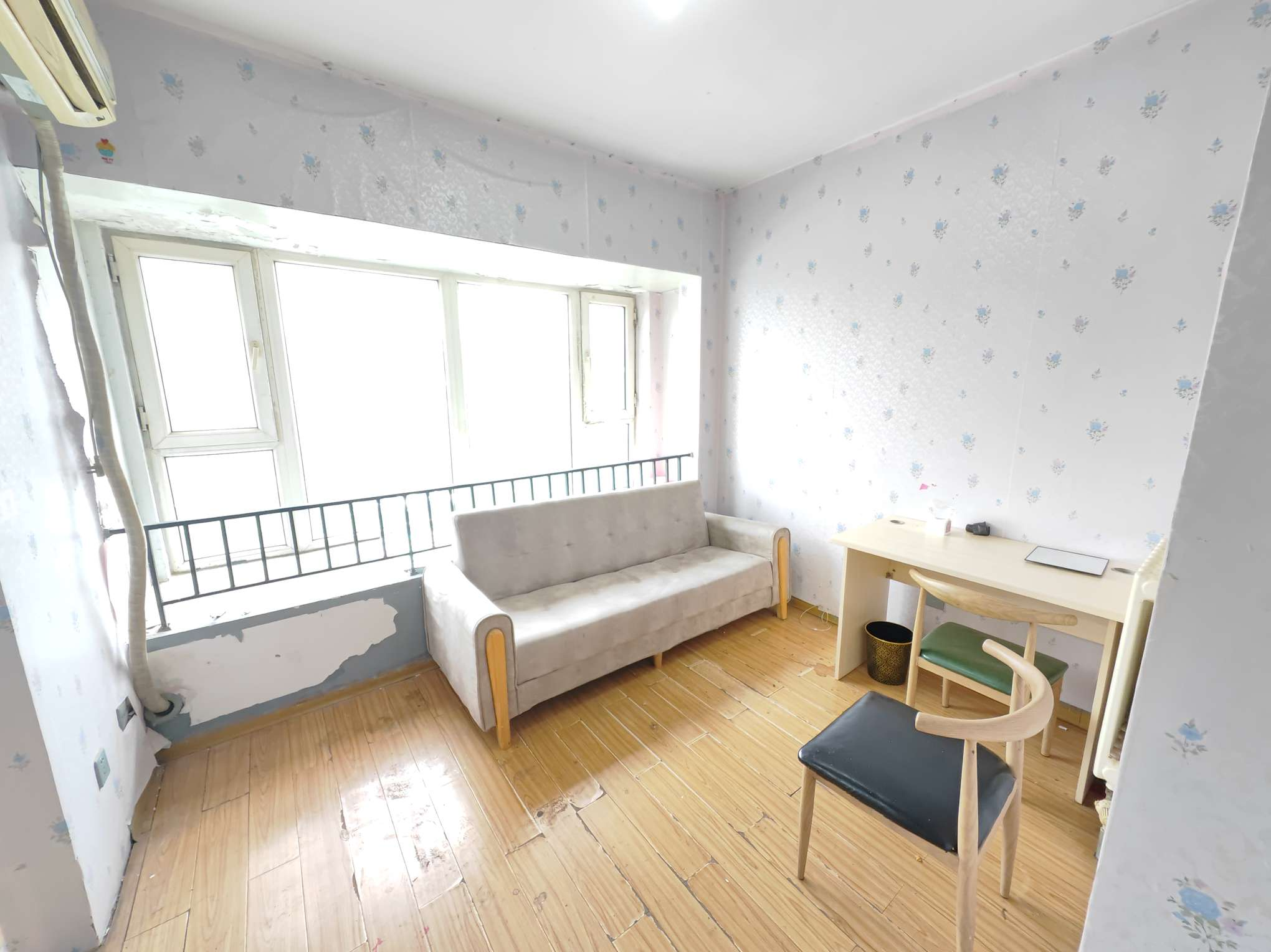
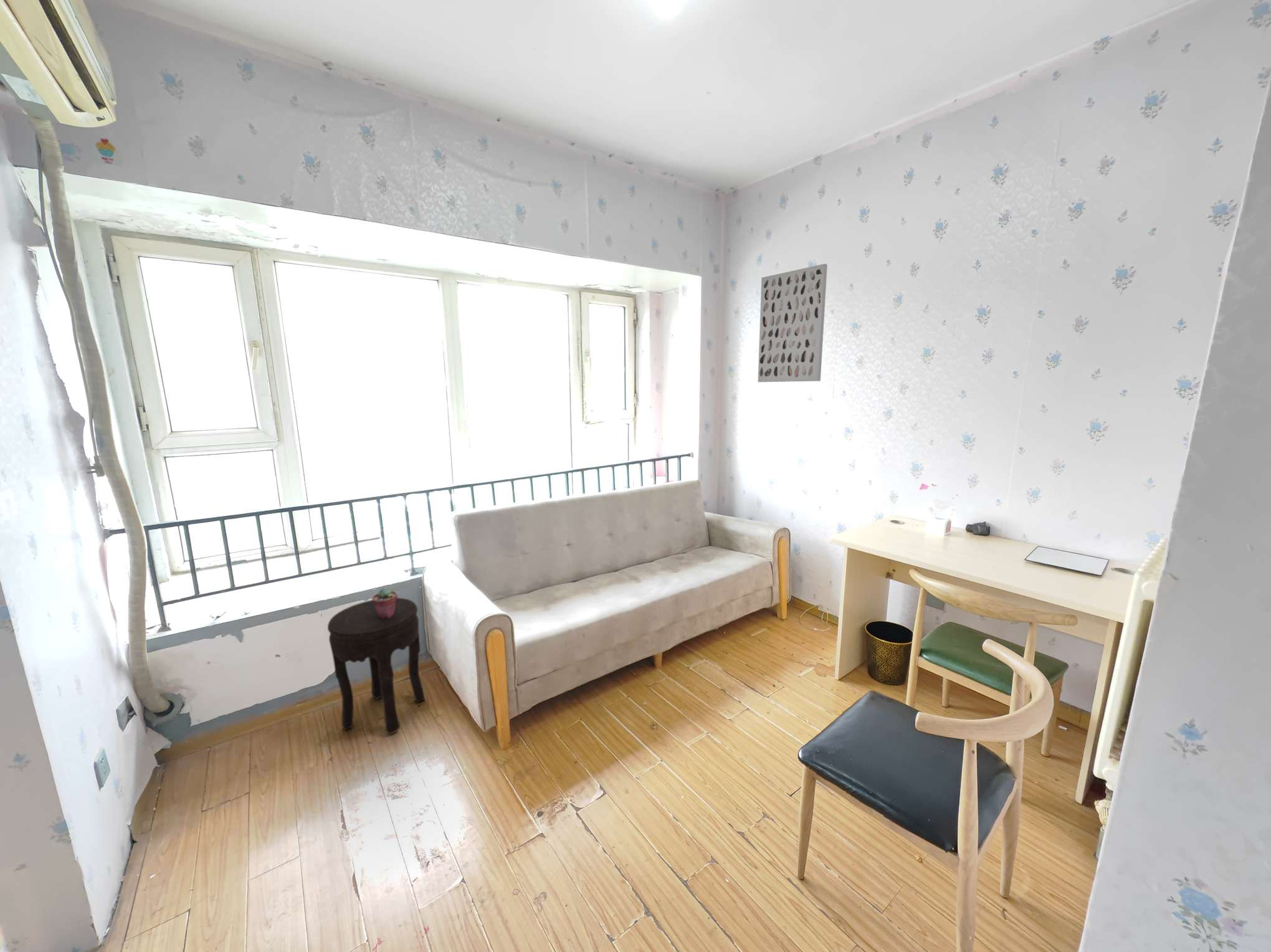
+ wall art [757,263,828,383]
+ potted succulent [371,586,398,618]
+ side table [327,597,426,735]
